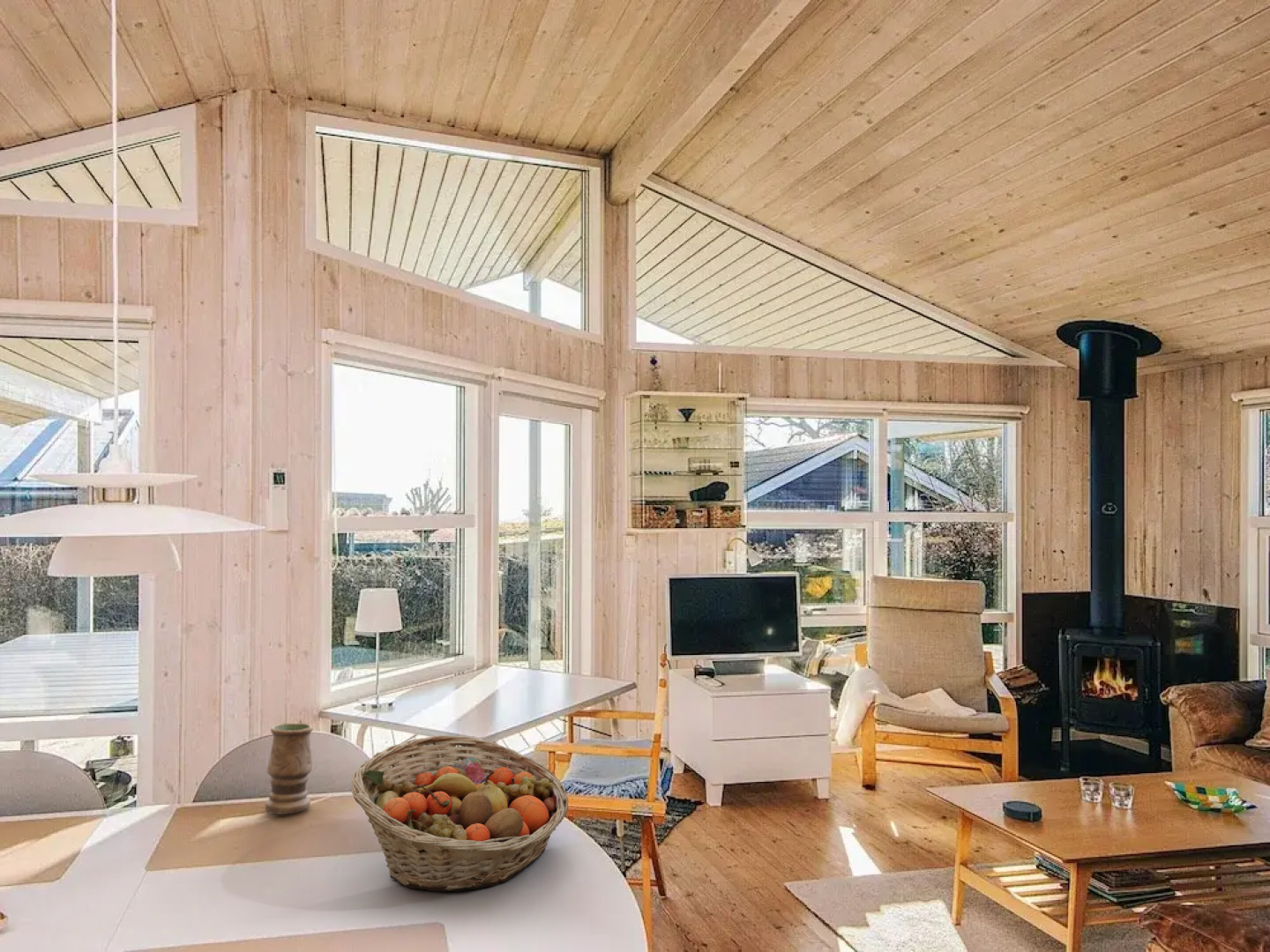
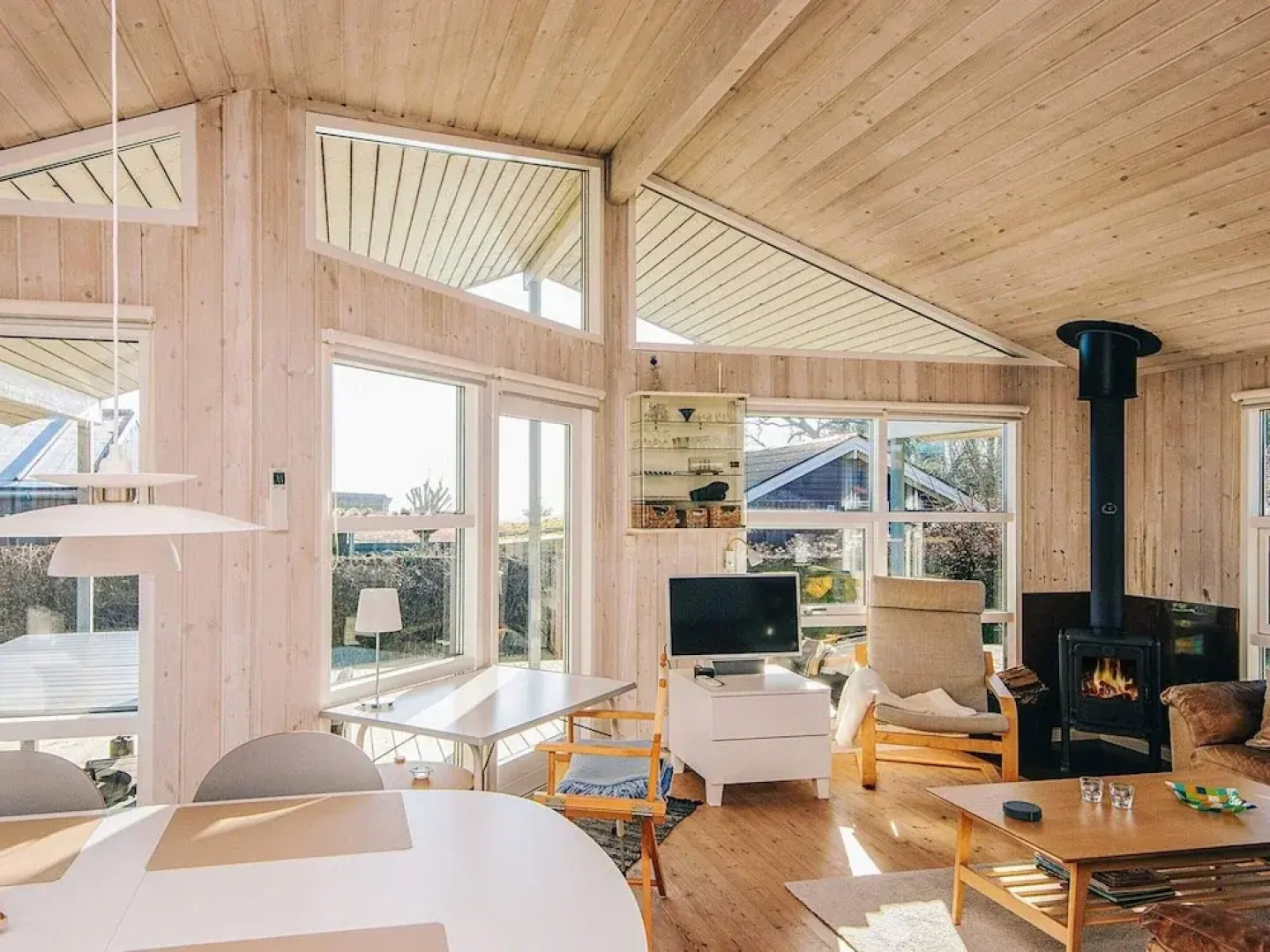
- vase [264,722,314,815]
- fruit basket [350,734,569,892]
